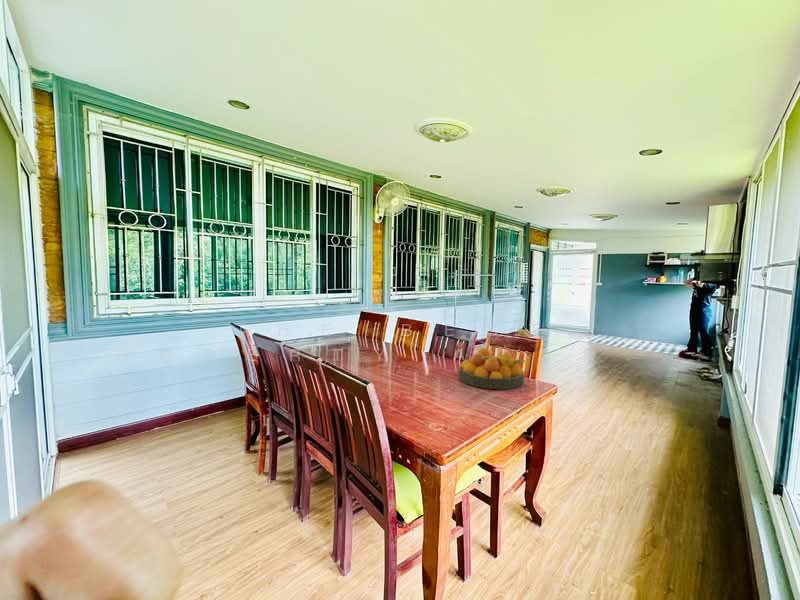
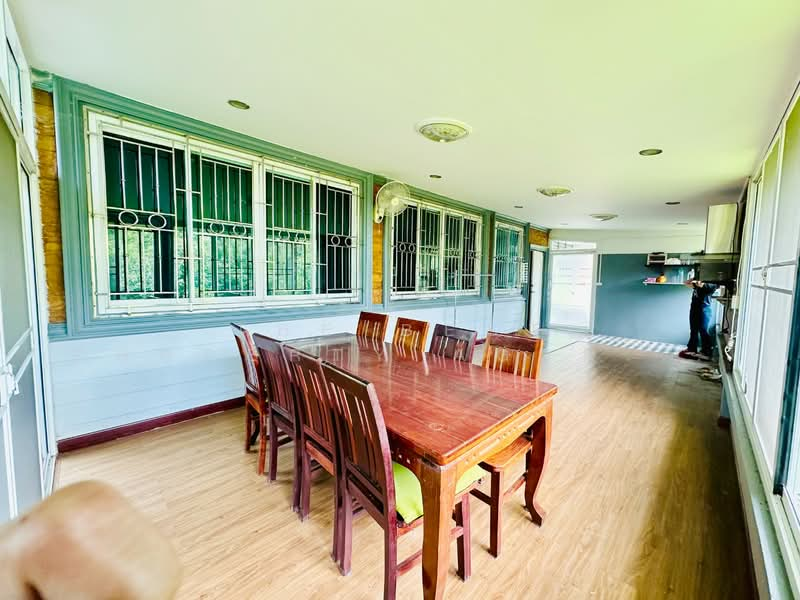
- fruit bowl [458,347,526,390]
